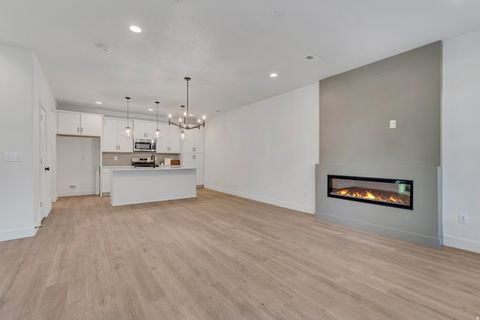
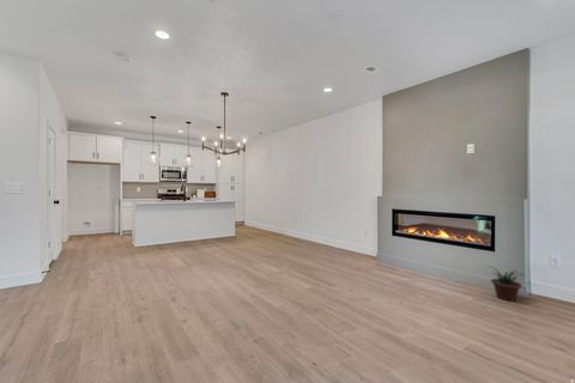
+ potted plant [490,266,525,302]
